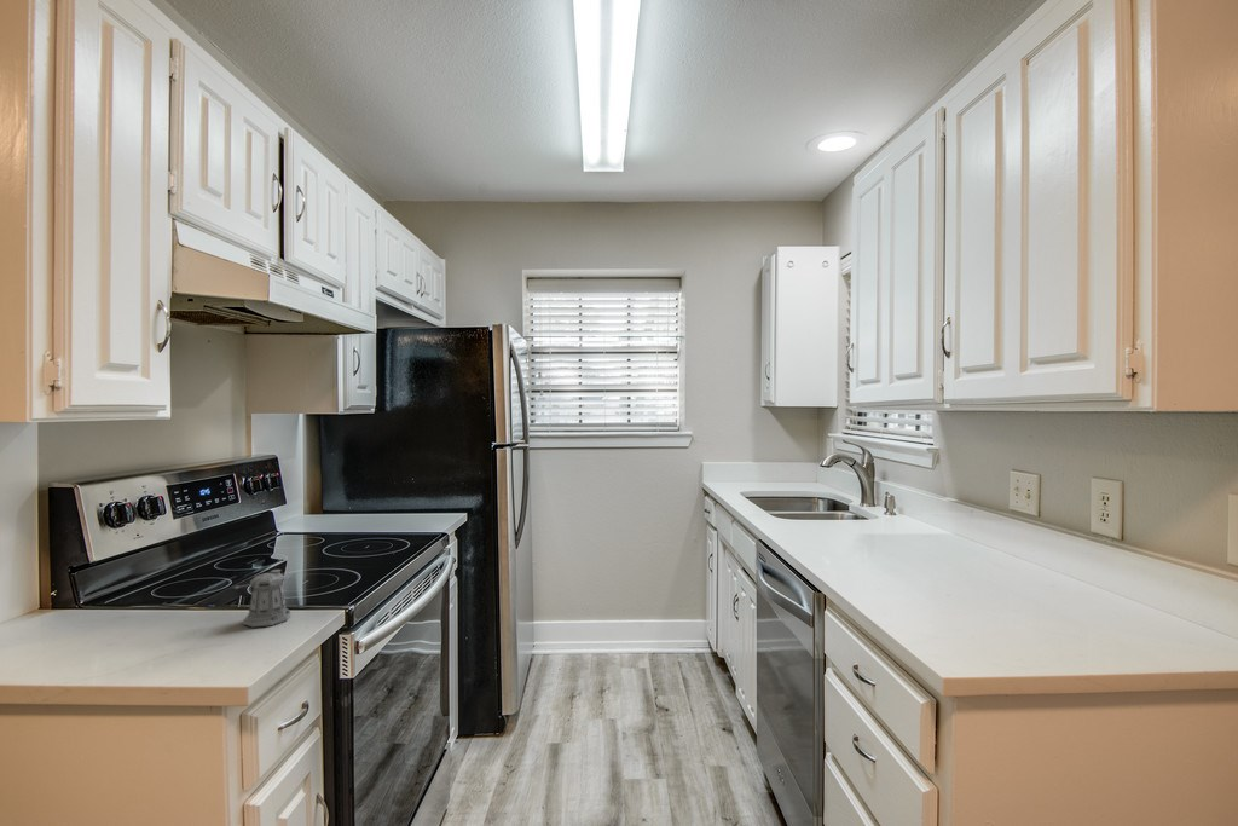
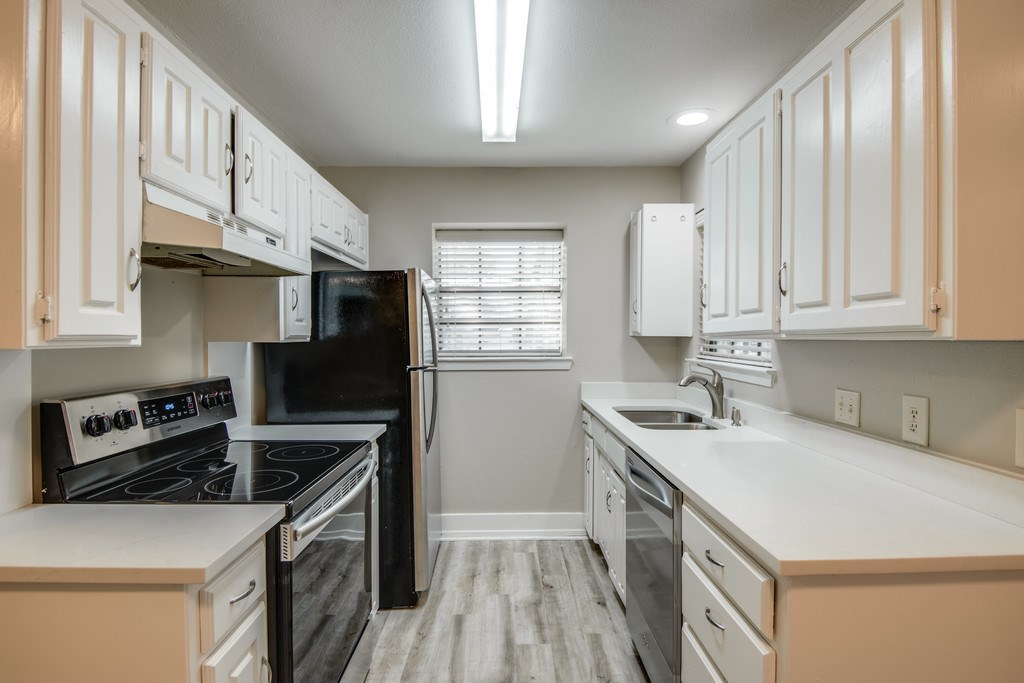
- pepper shaker [230,568,291,628]
